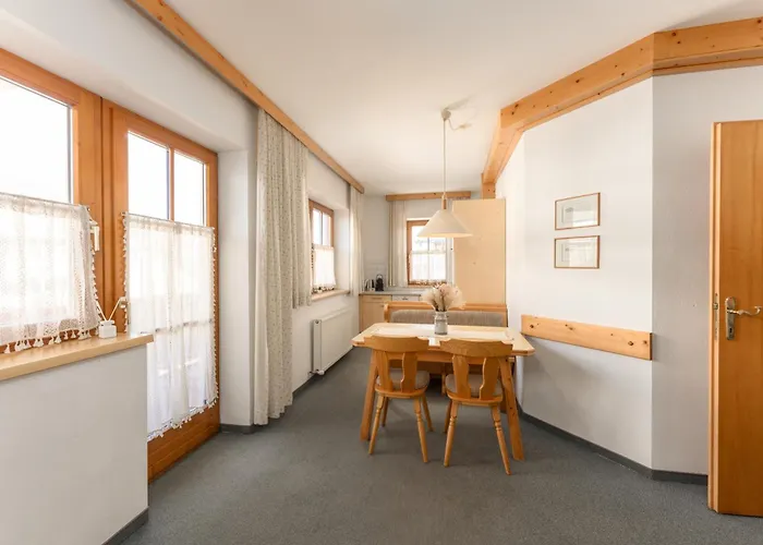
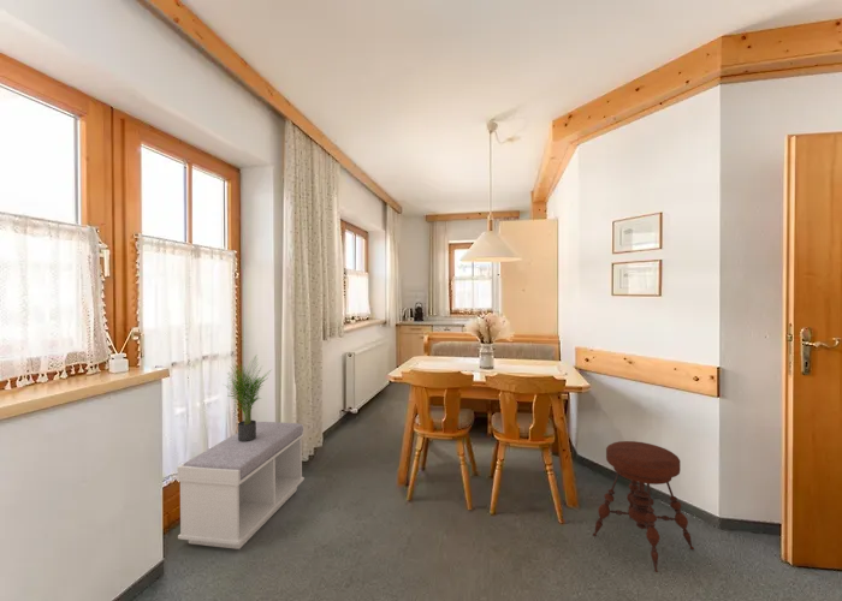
+ stool [592,440,695,573]
+ potted plant [223,355,273,441]
+ bench [176,421,306,551]
